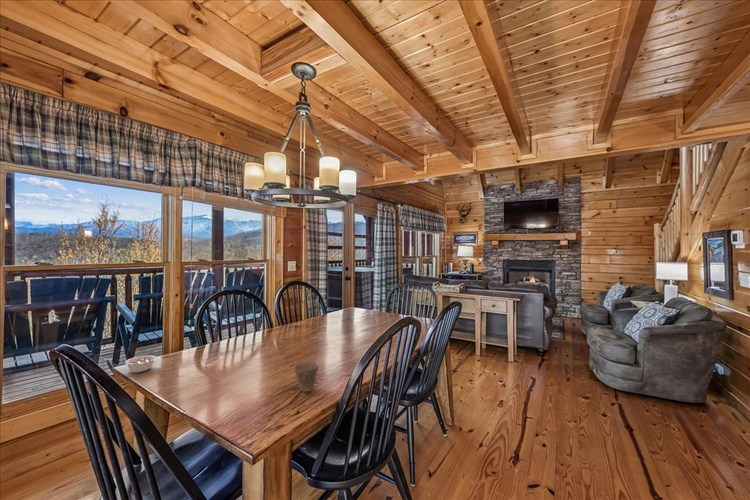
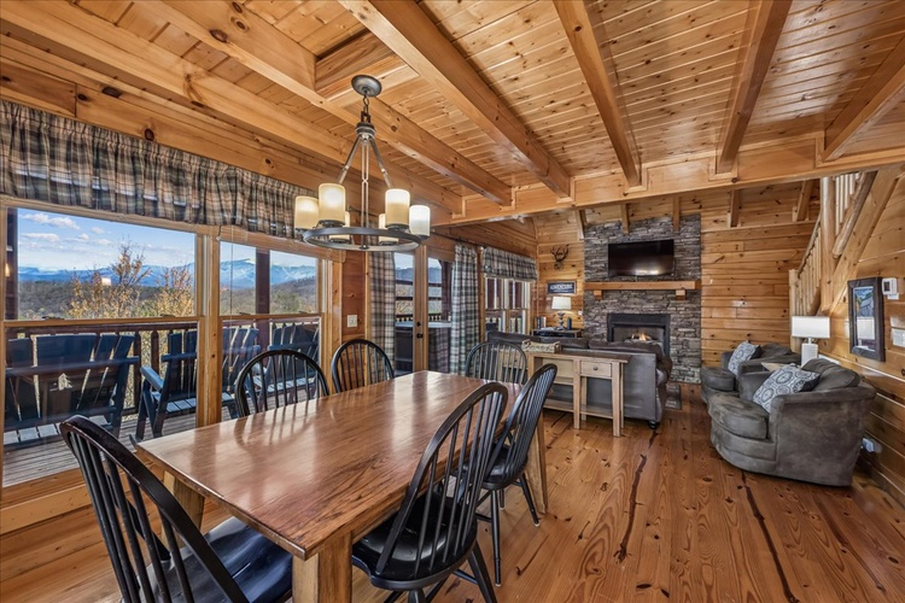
- legume [124,354,158,374]
- cup [293,360,320,393]
